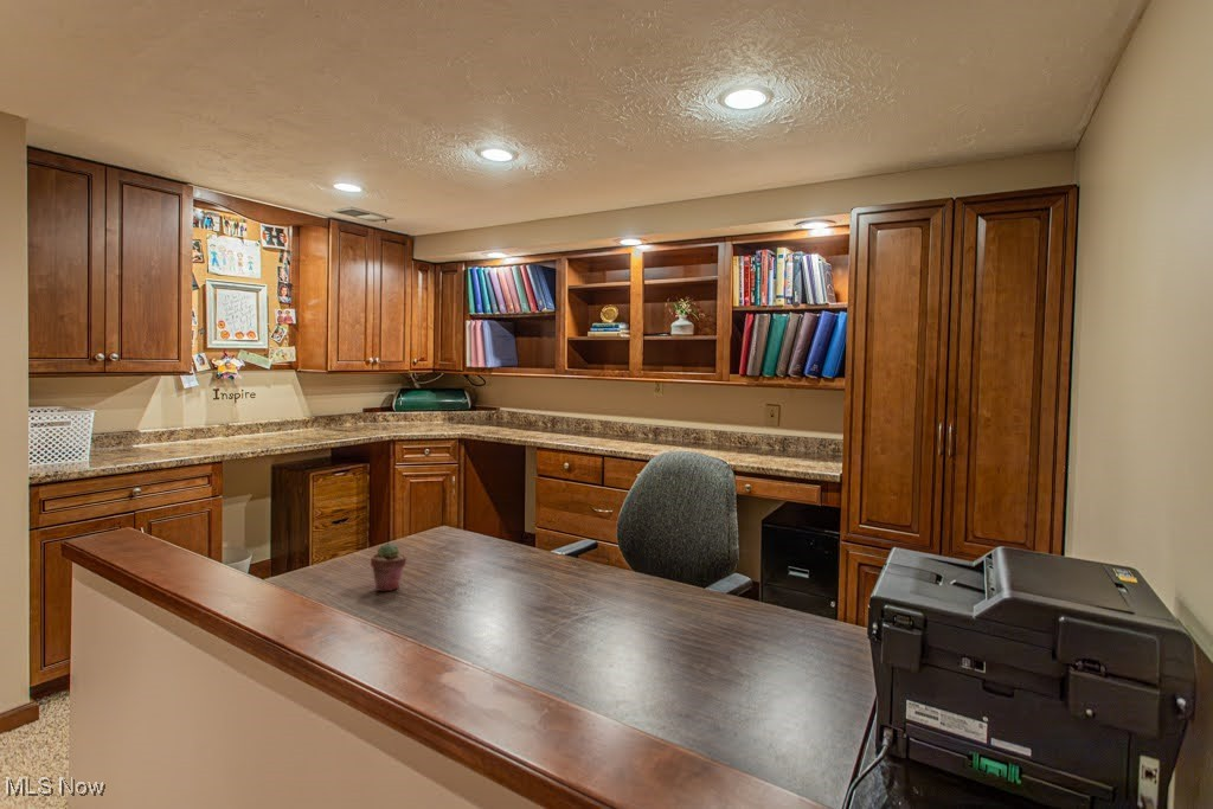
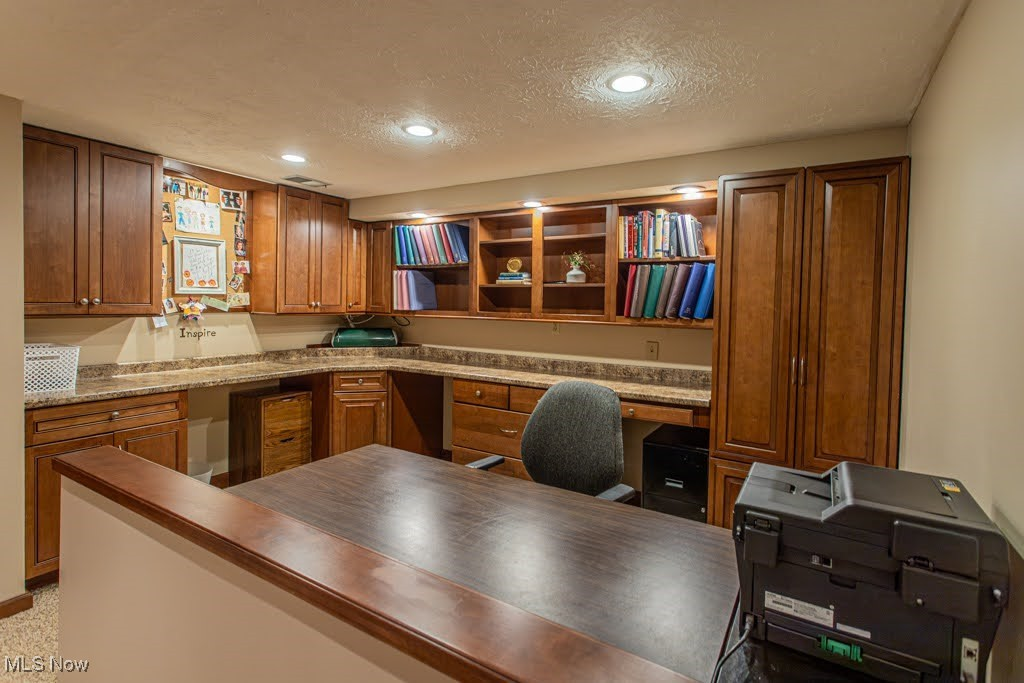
- potted succulent [370,541,407,592]
